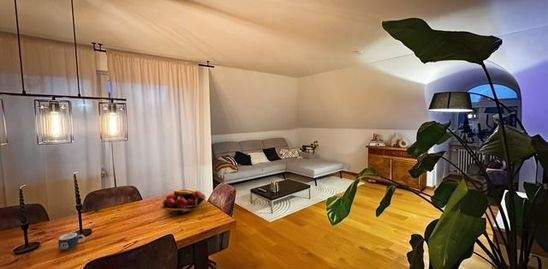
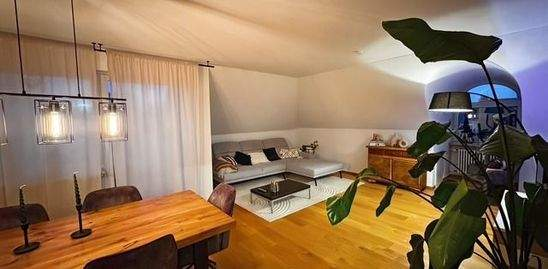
- mug [57,232,86,252]
- fruit basket [159,188,207,216]
